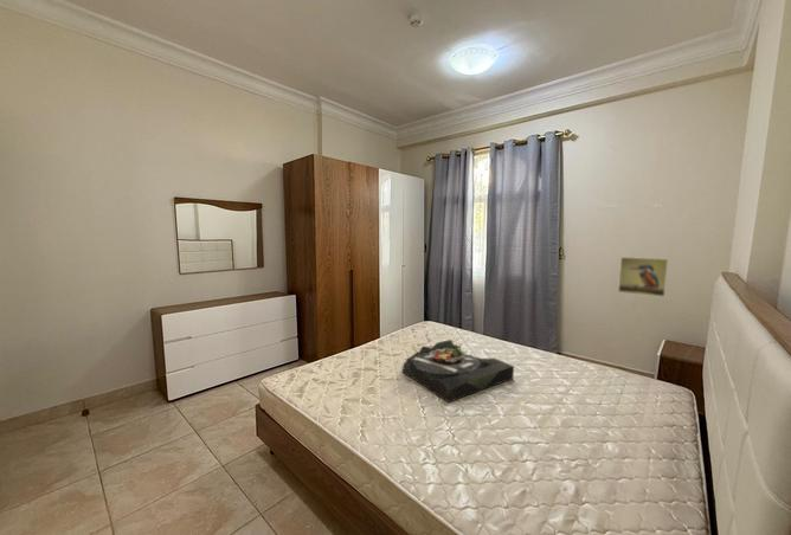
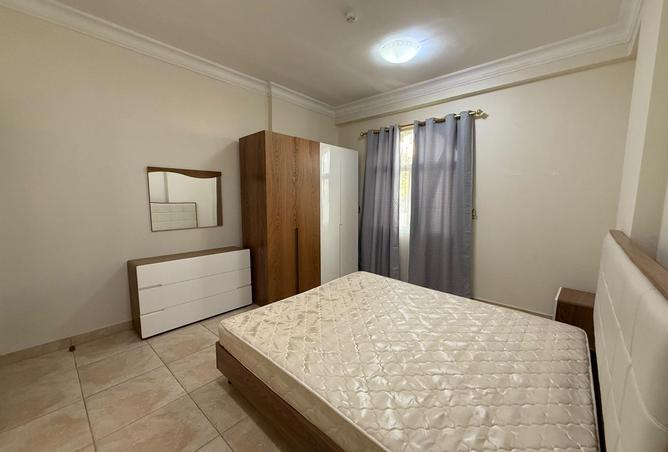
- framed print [617,256,669,298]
- serving tray [403,339,515,404]
